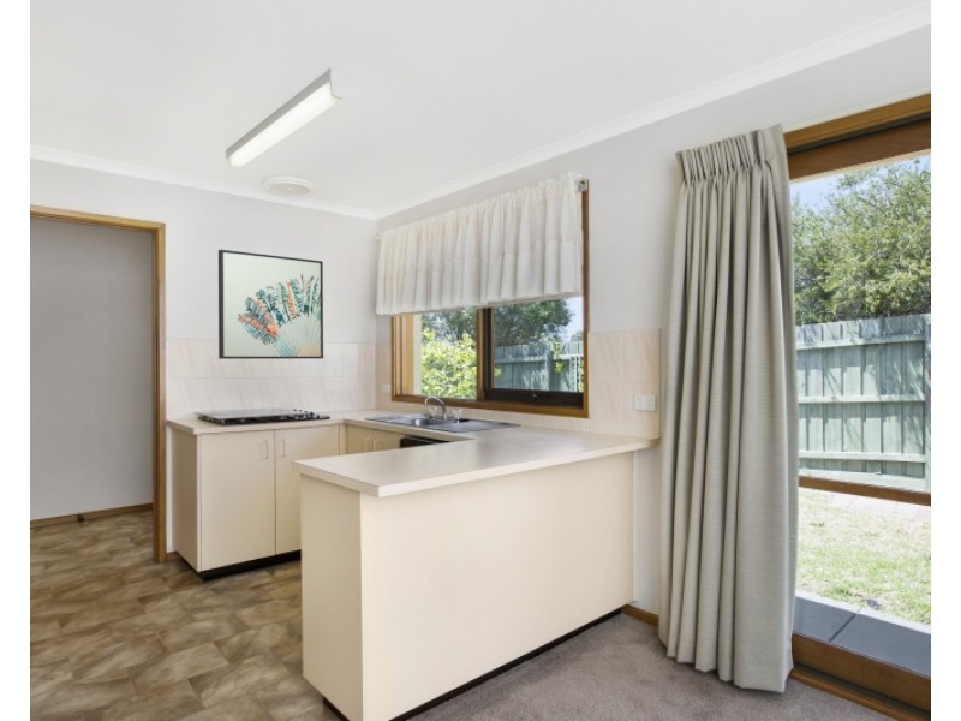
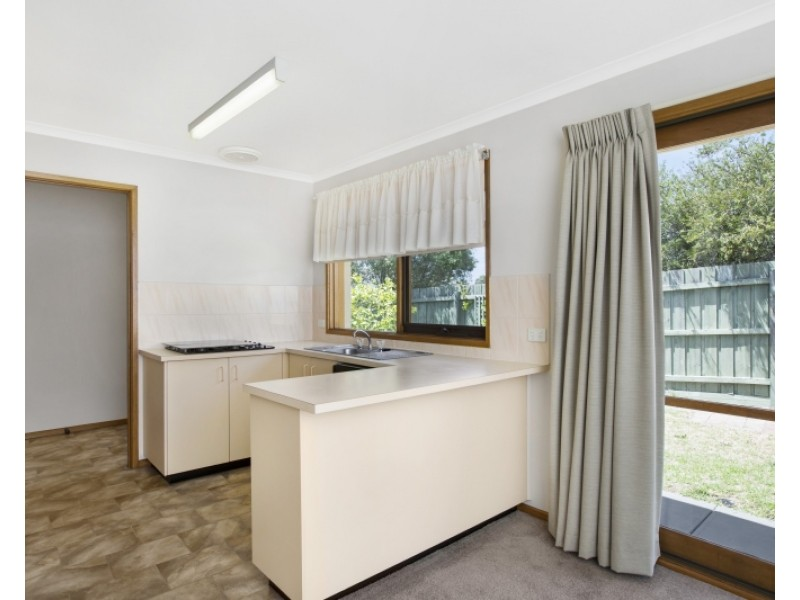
- wall art [217,249,324,360]
